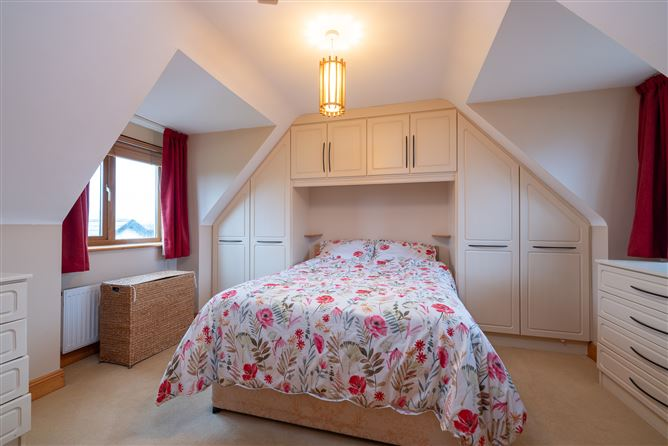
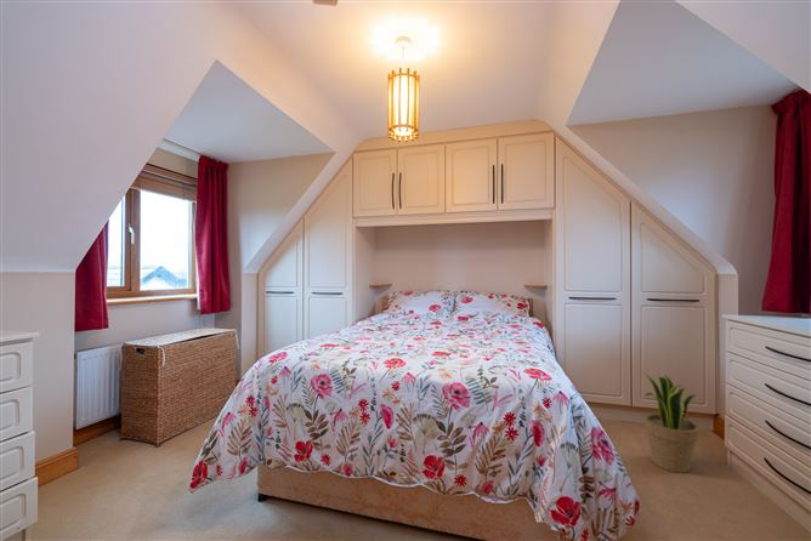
+ potted plant [641,371,699,474]
